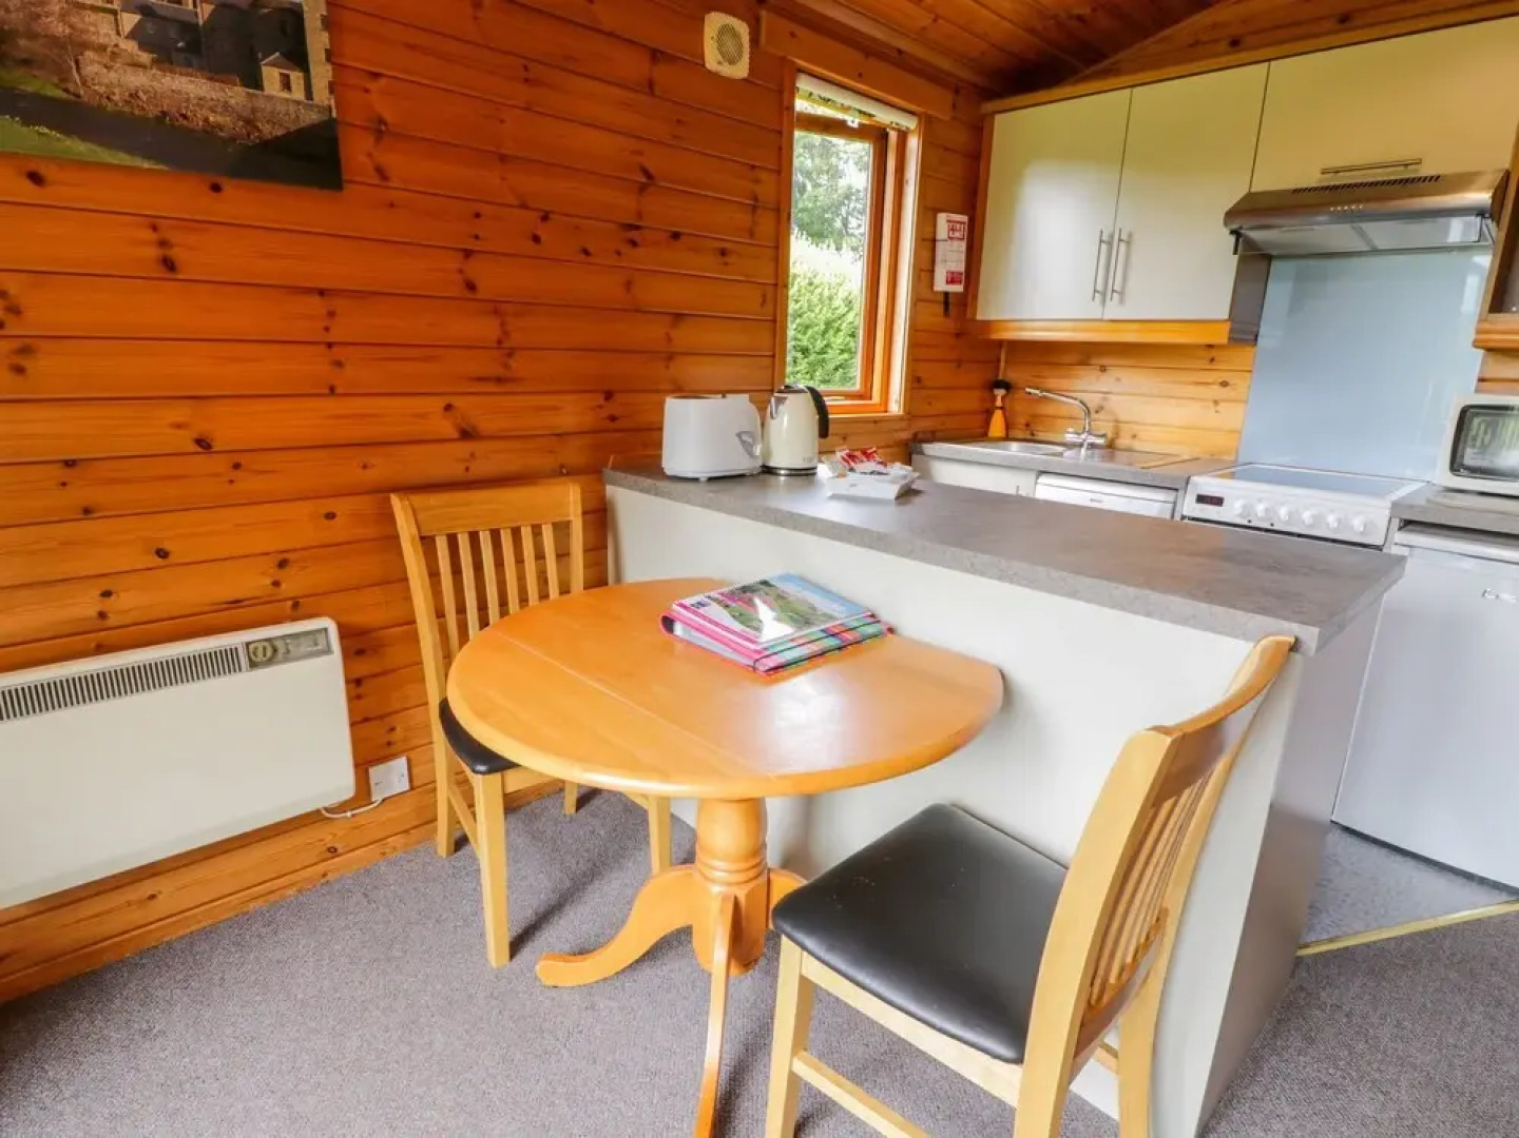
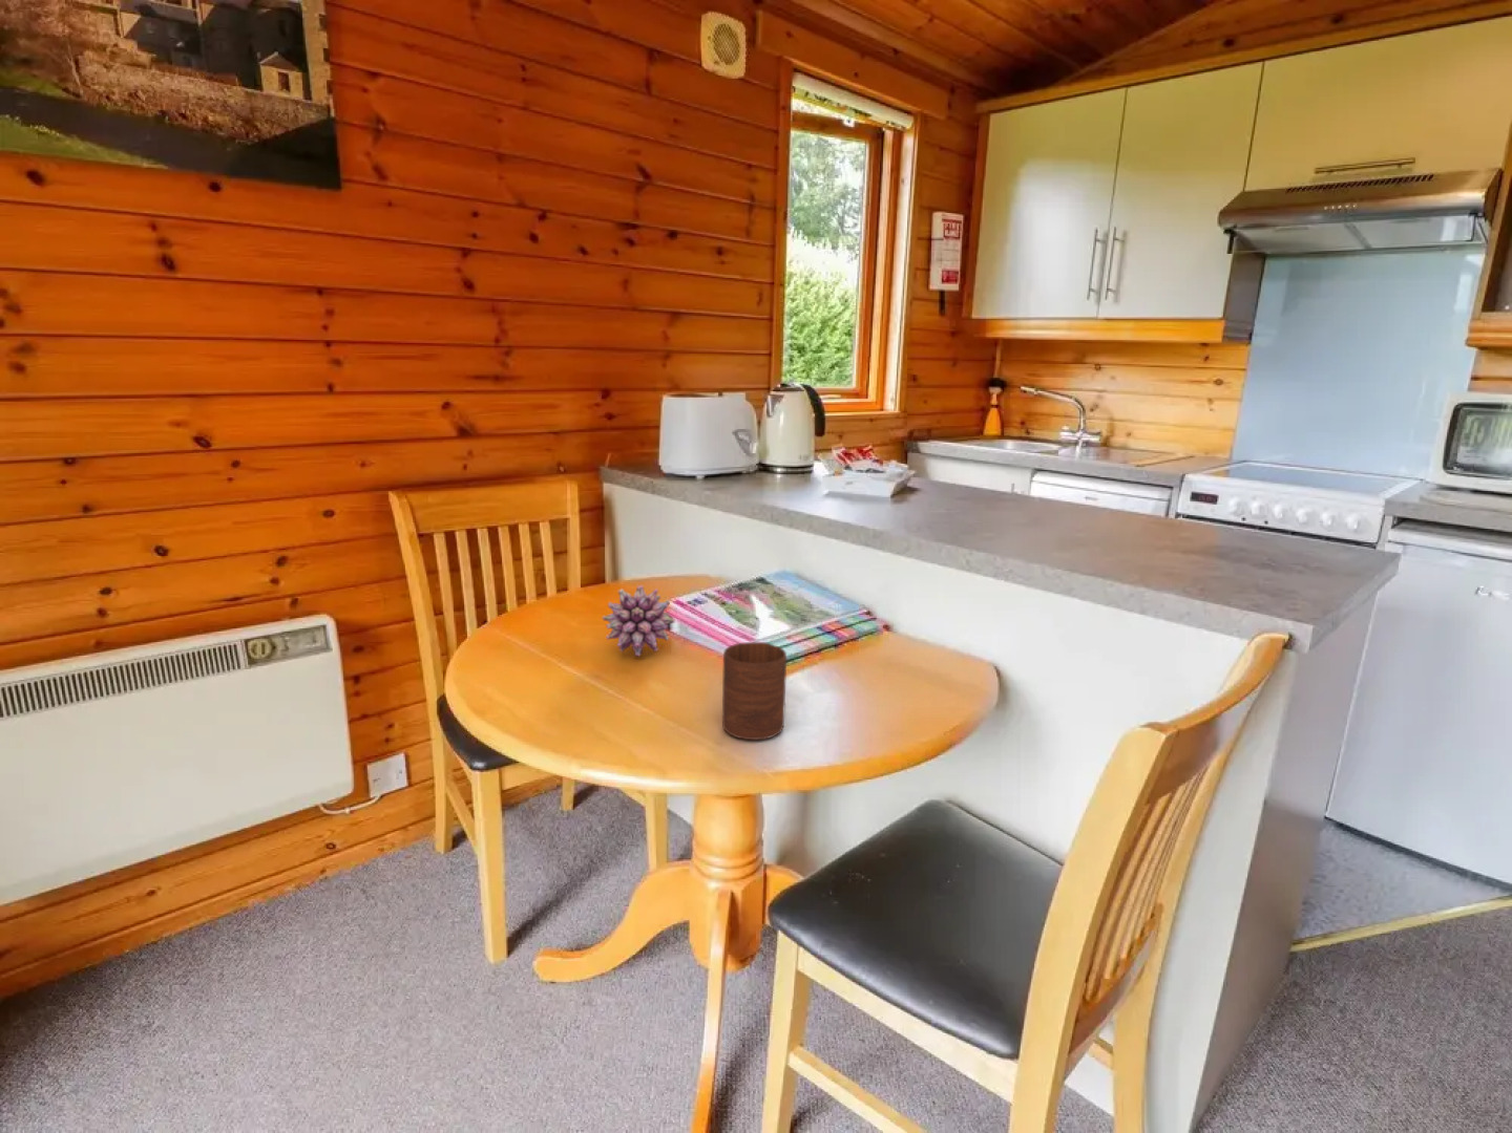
+ cup [721,641,787,740]
+ flower [601,584,676,657]
